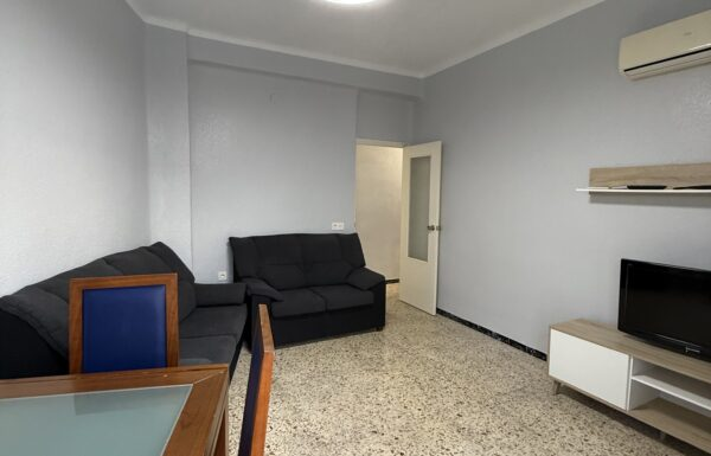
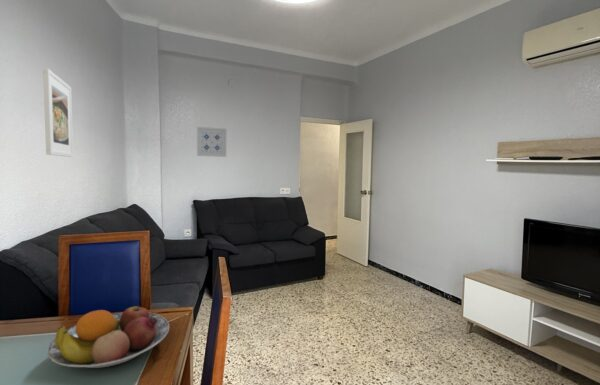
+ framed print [42,67,74,158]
+ fruit bowl [46,303,170,369]
+ wall art [196,126,227,158]
